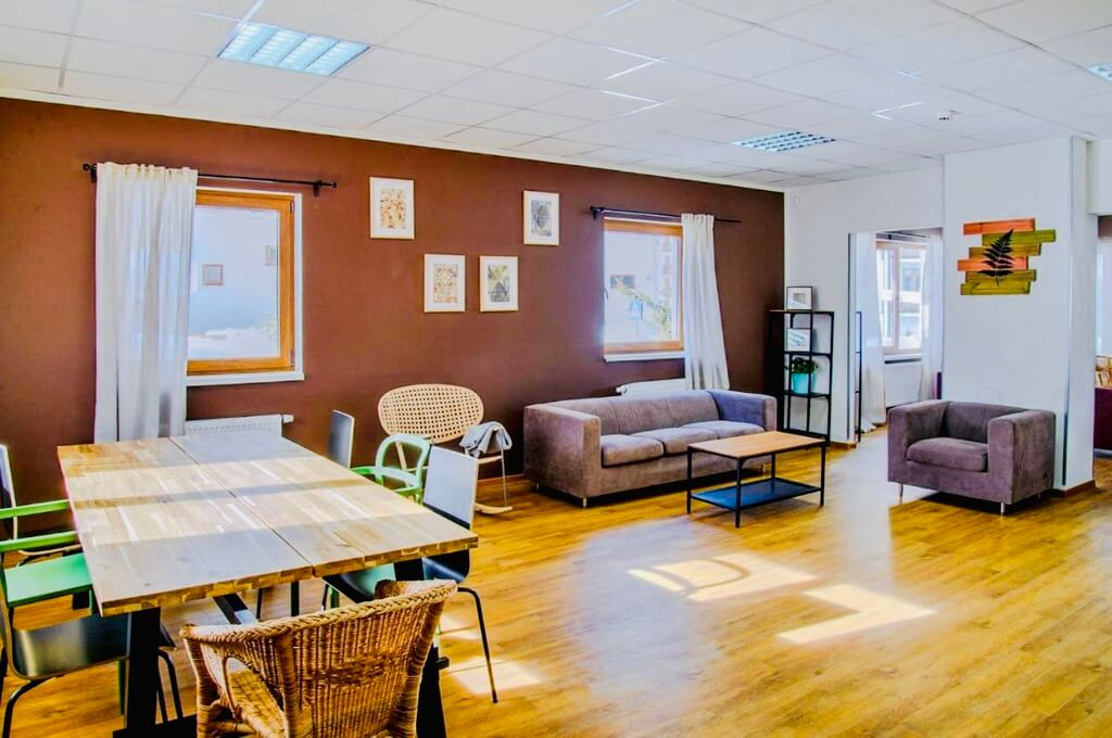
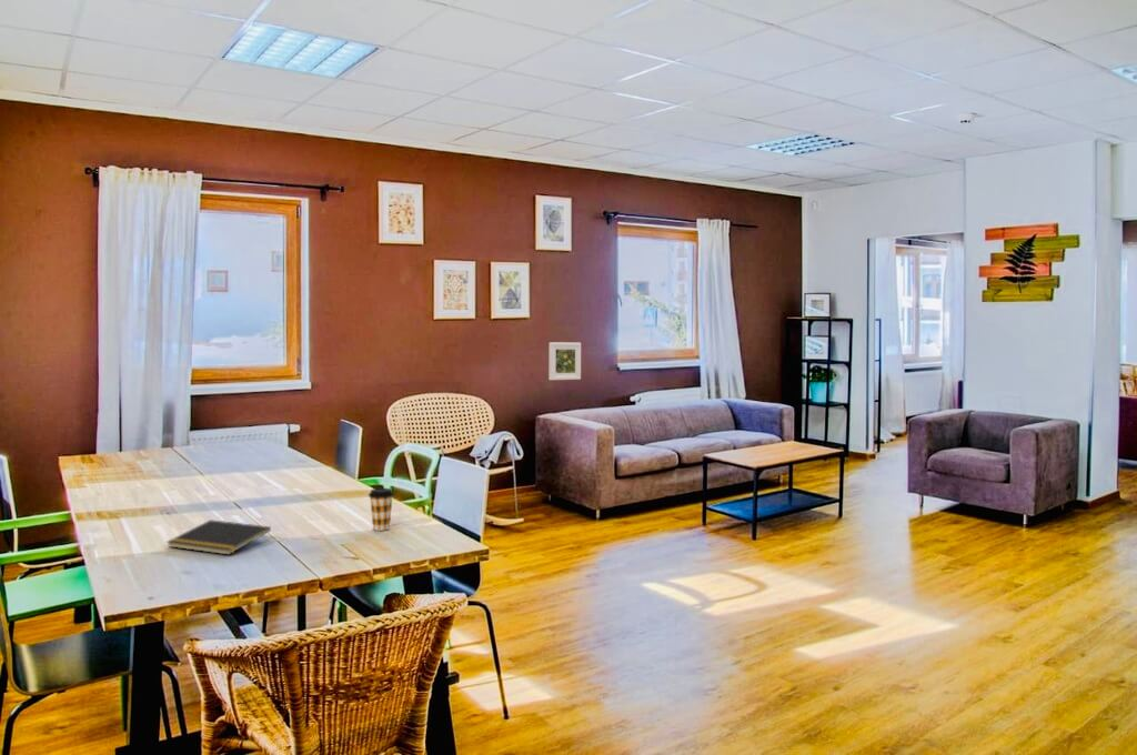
+ notepad [165,519,272,556]
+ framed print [547,341,582,381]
+ coffee cup [368,487,395,532]
